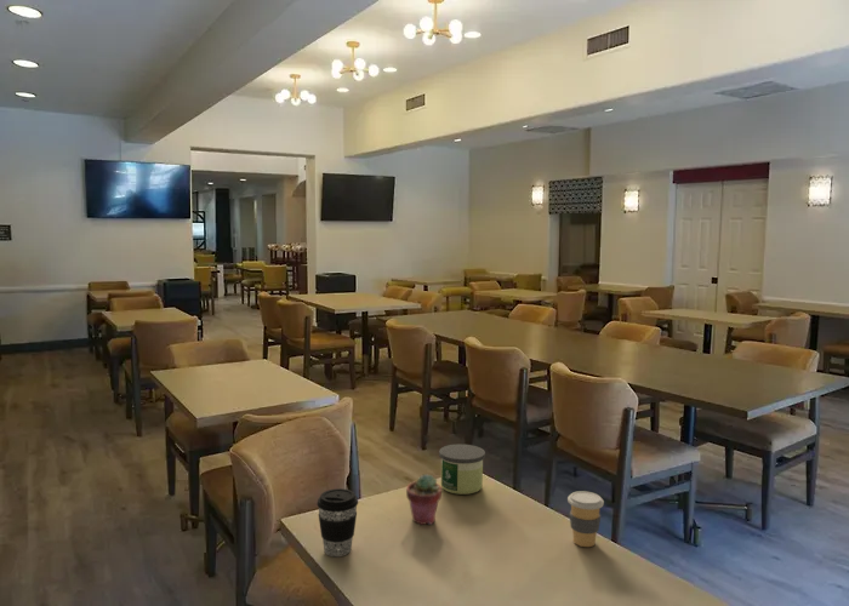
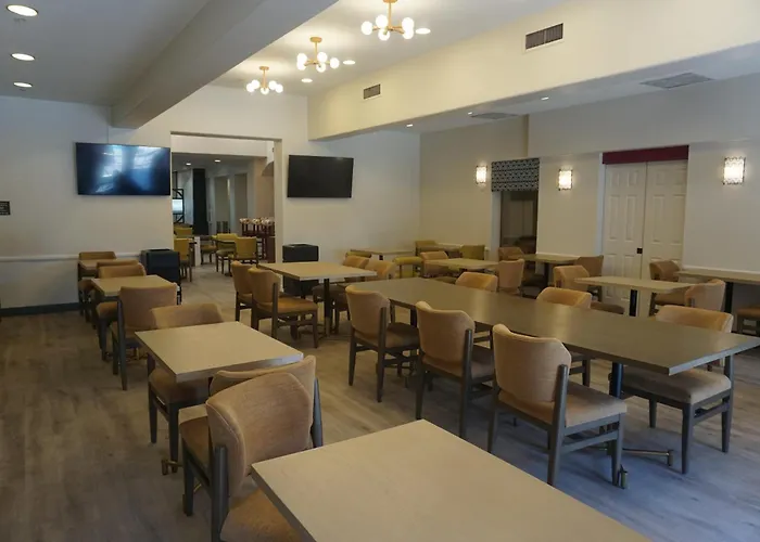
- coffee cup [566,490,605,548]
- potted succulent [405,473,443,526]
- candle [438,444,486,496]
- coffee cup [317,487,359,558]
